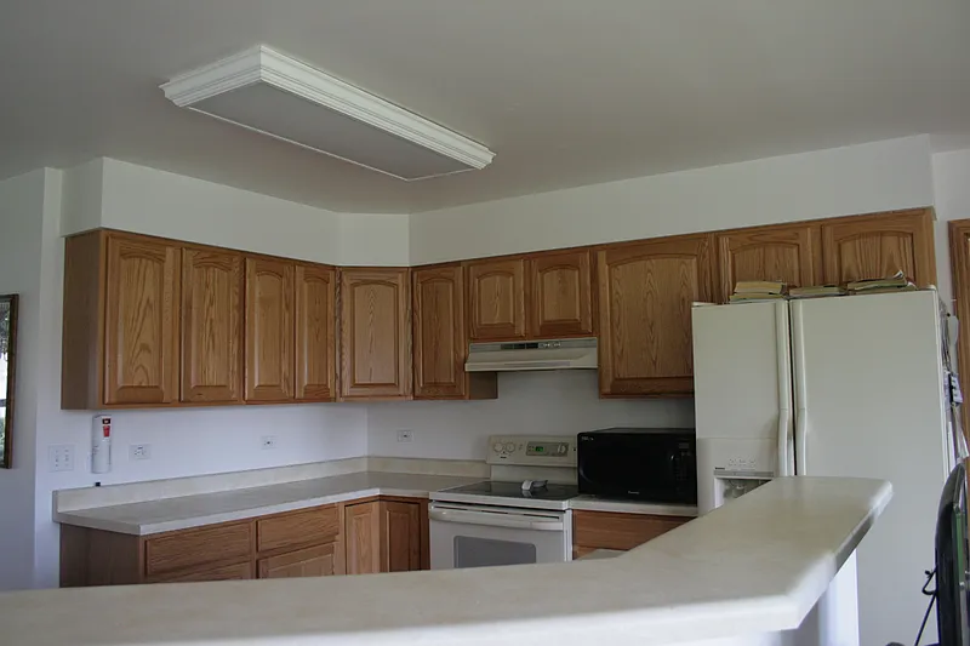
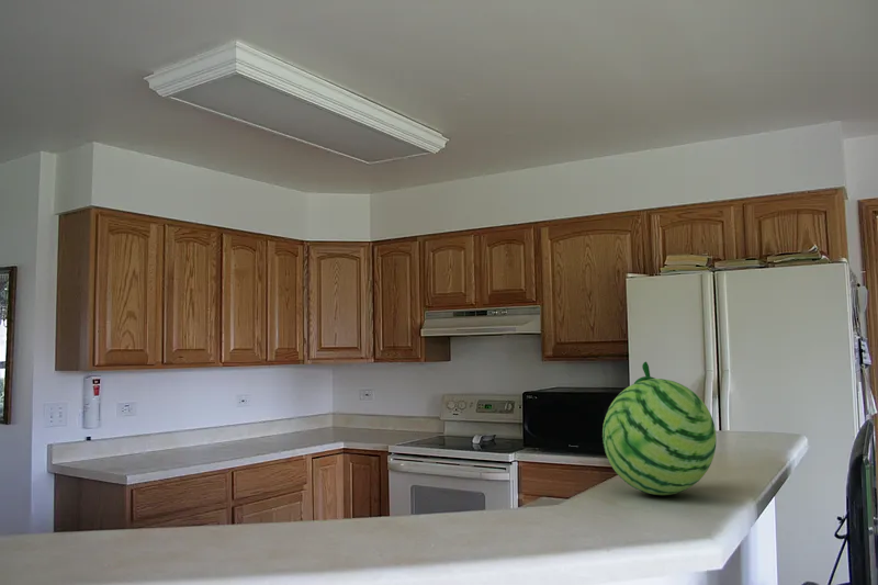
+ fruit [601,361,718,496]
